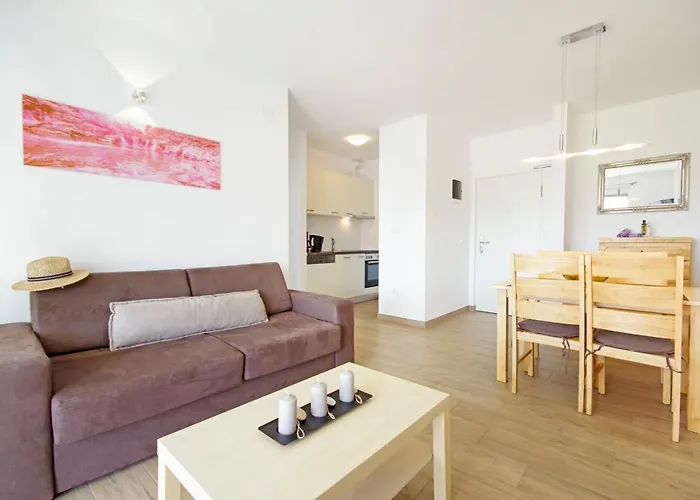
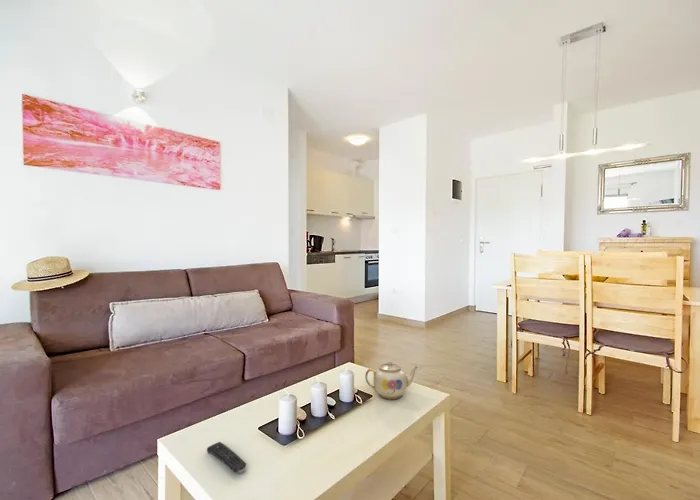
+ teapot [364,361,419,400]
+ remote control [206,441,247,474]
